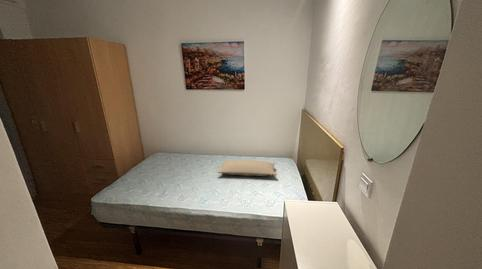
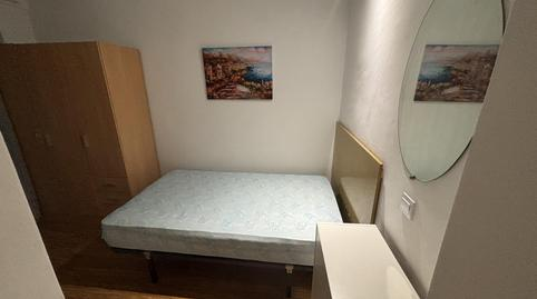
- pillow [216,159,278,177]
